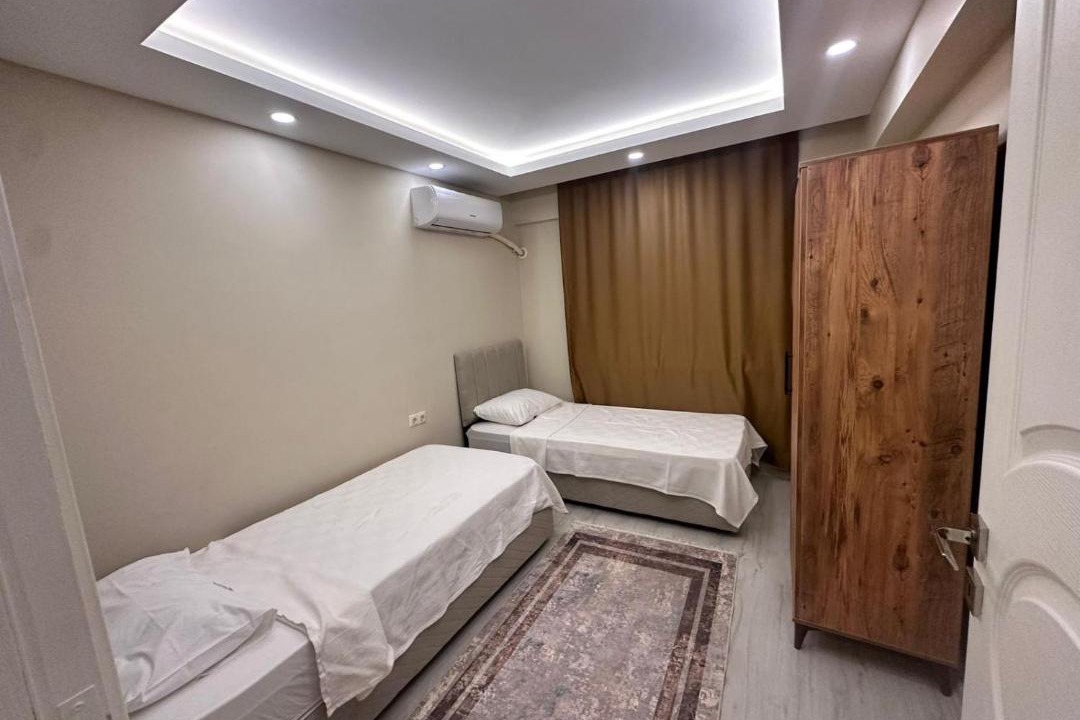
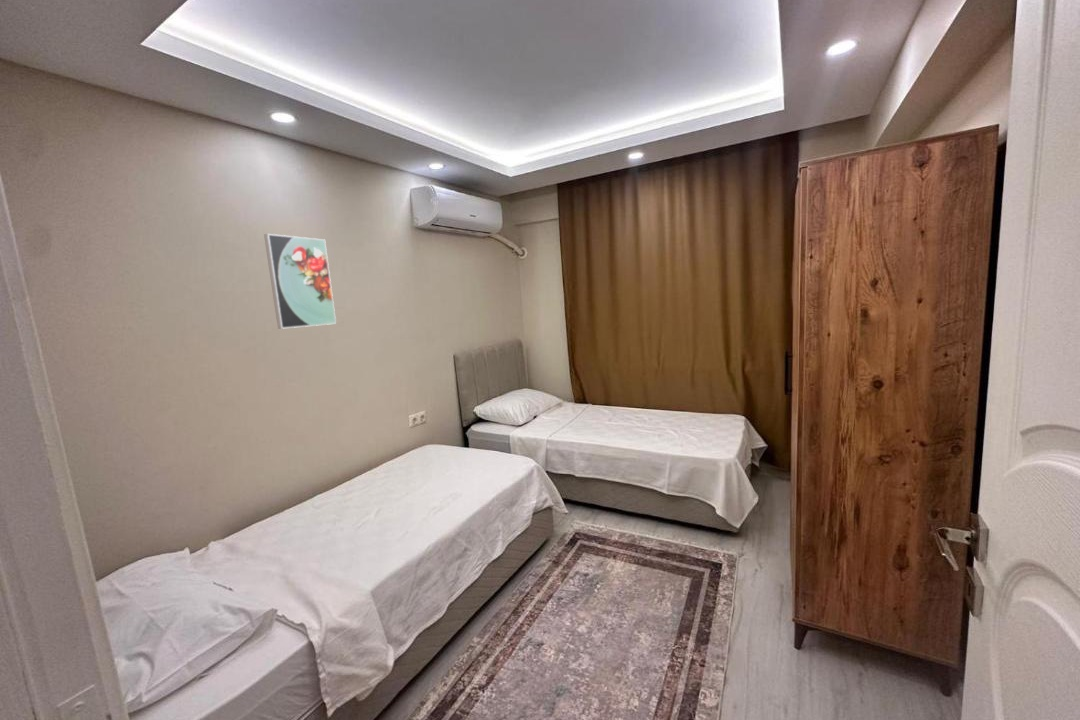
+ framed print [263,233,337,330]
